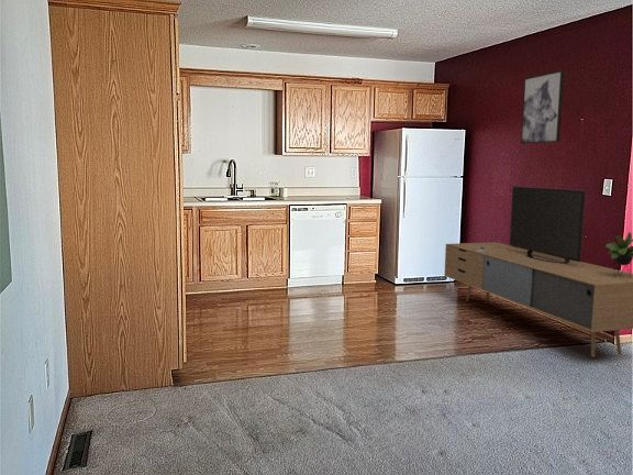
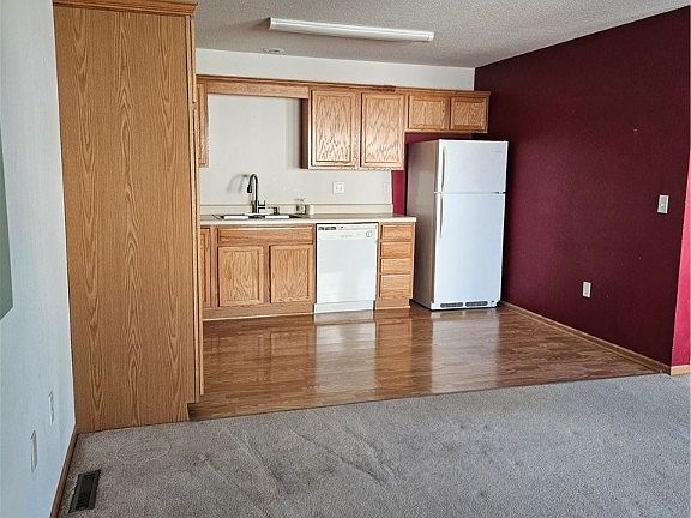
- wall art [520,69,565,145]
- media console [444,185,633,358]
